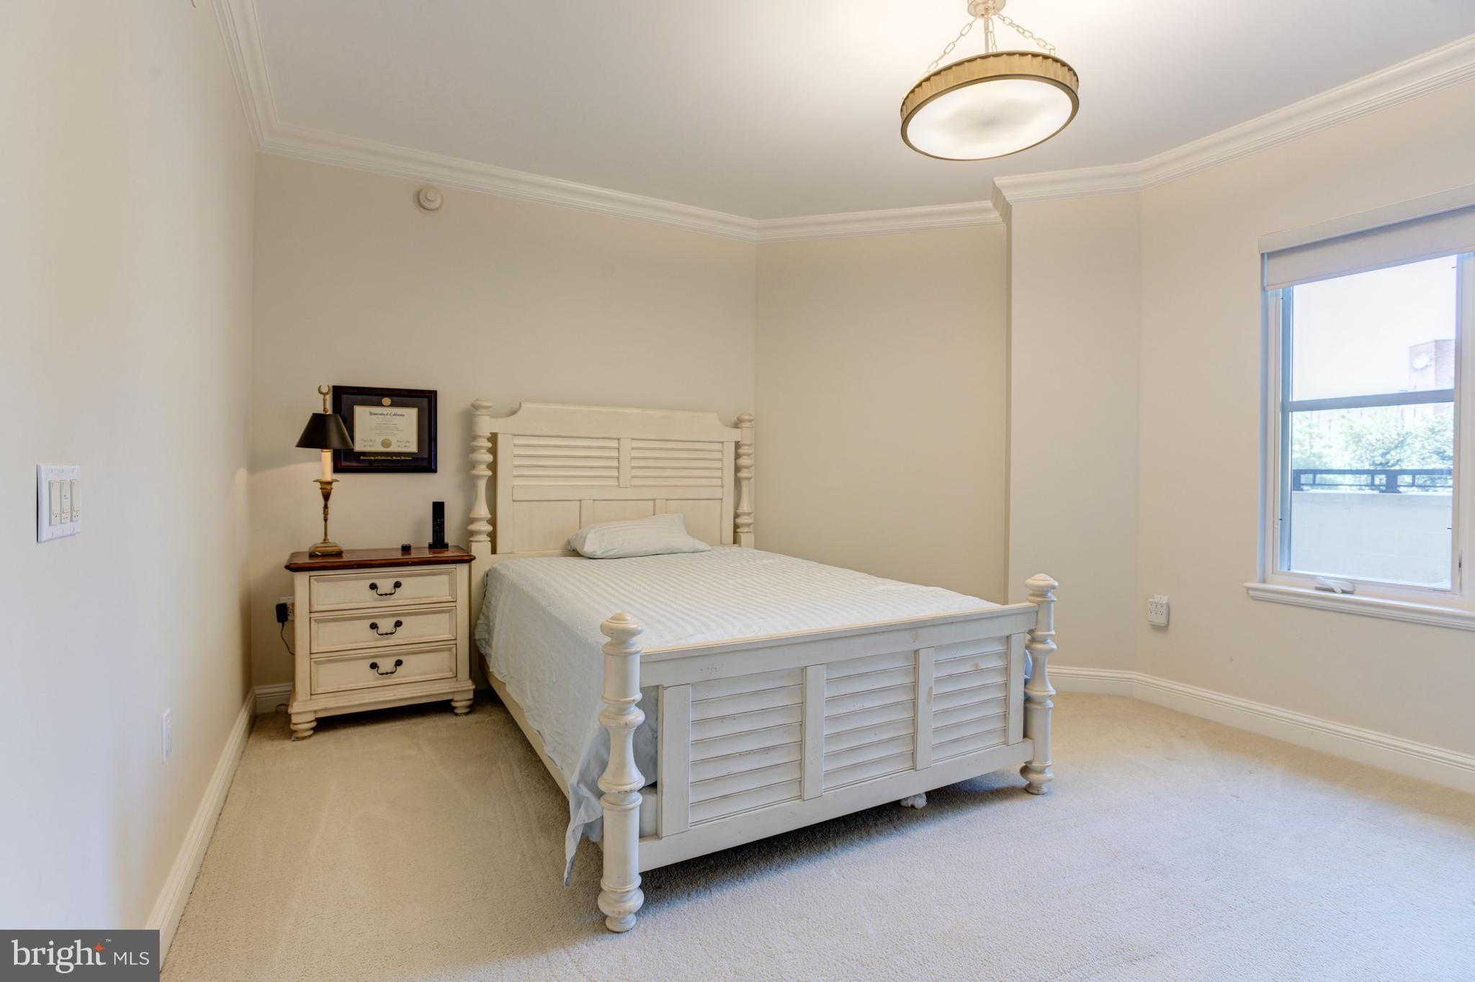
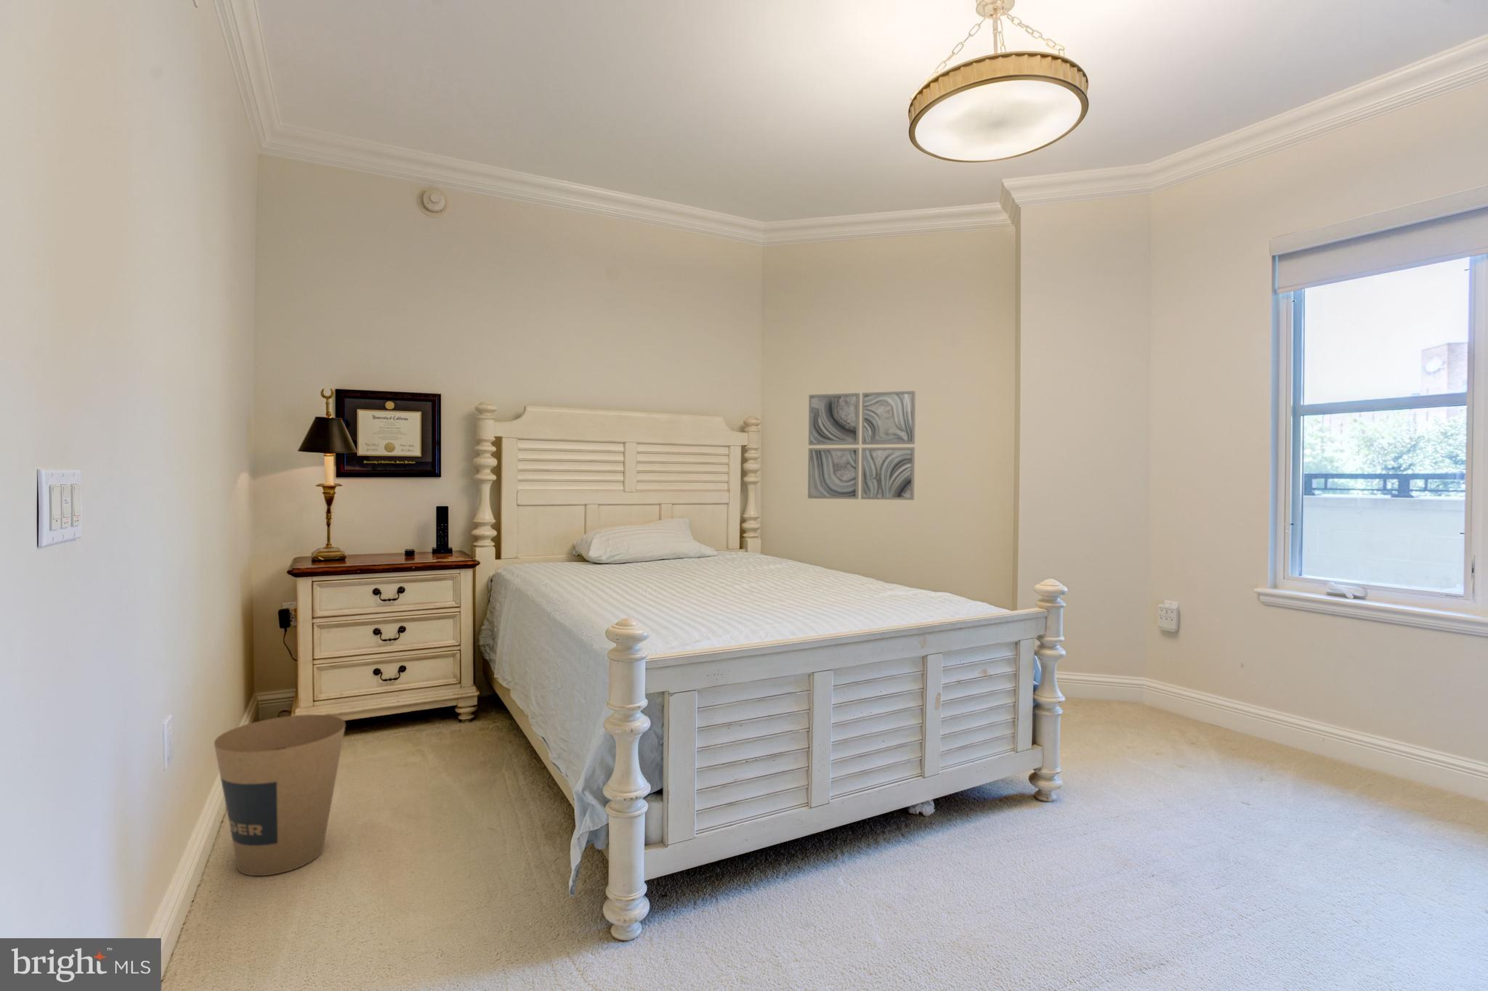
+ trash can [214,713,346,877]
+ wall art [808,389,916,501]
